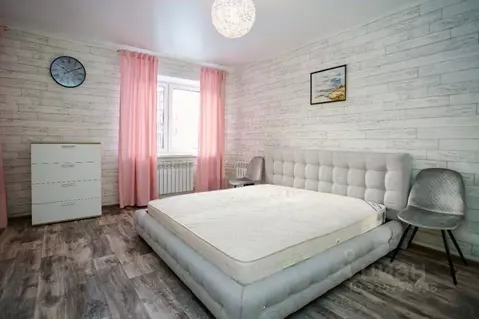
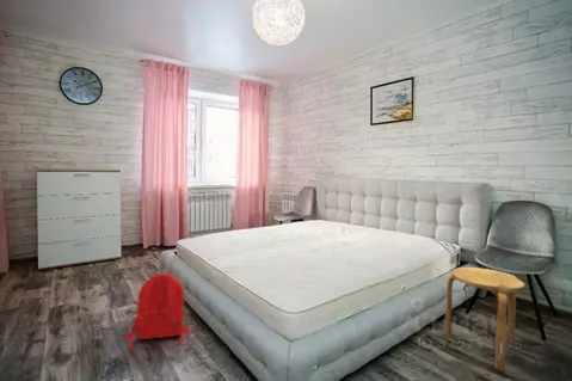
+ stool [444,266,527,373]
+ backpack [122,269,192,352]
